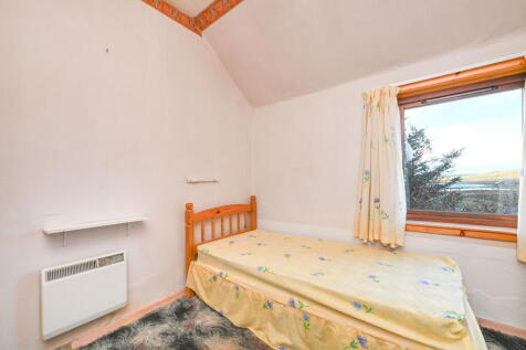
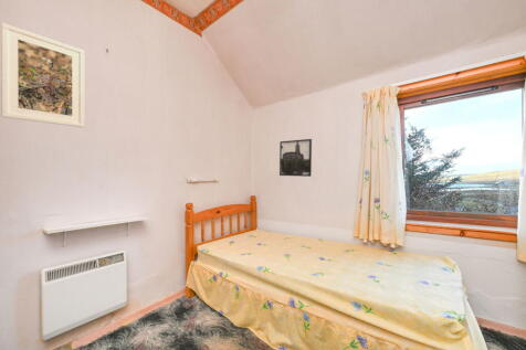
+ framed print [0,22,85,128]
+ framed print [278,138,313,178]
